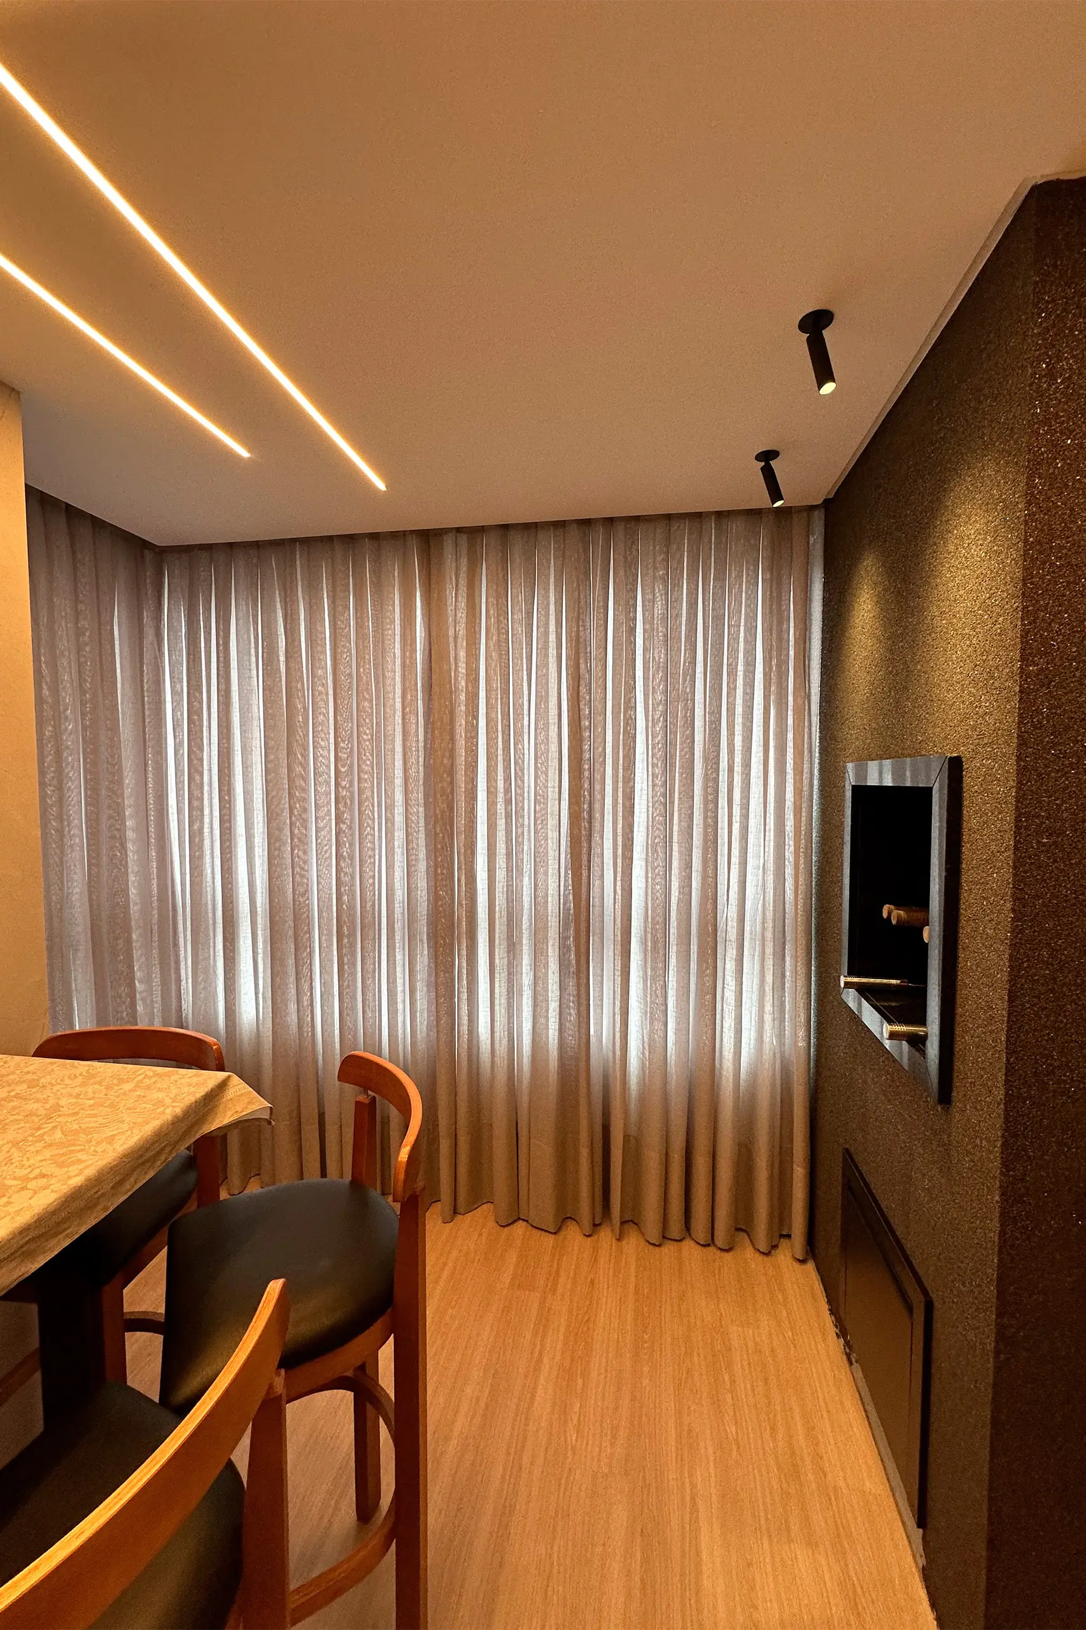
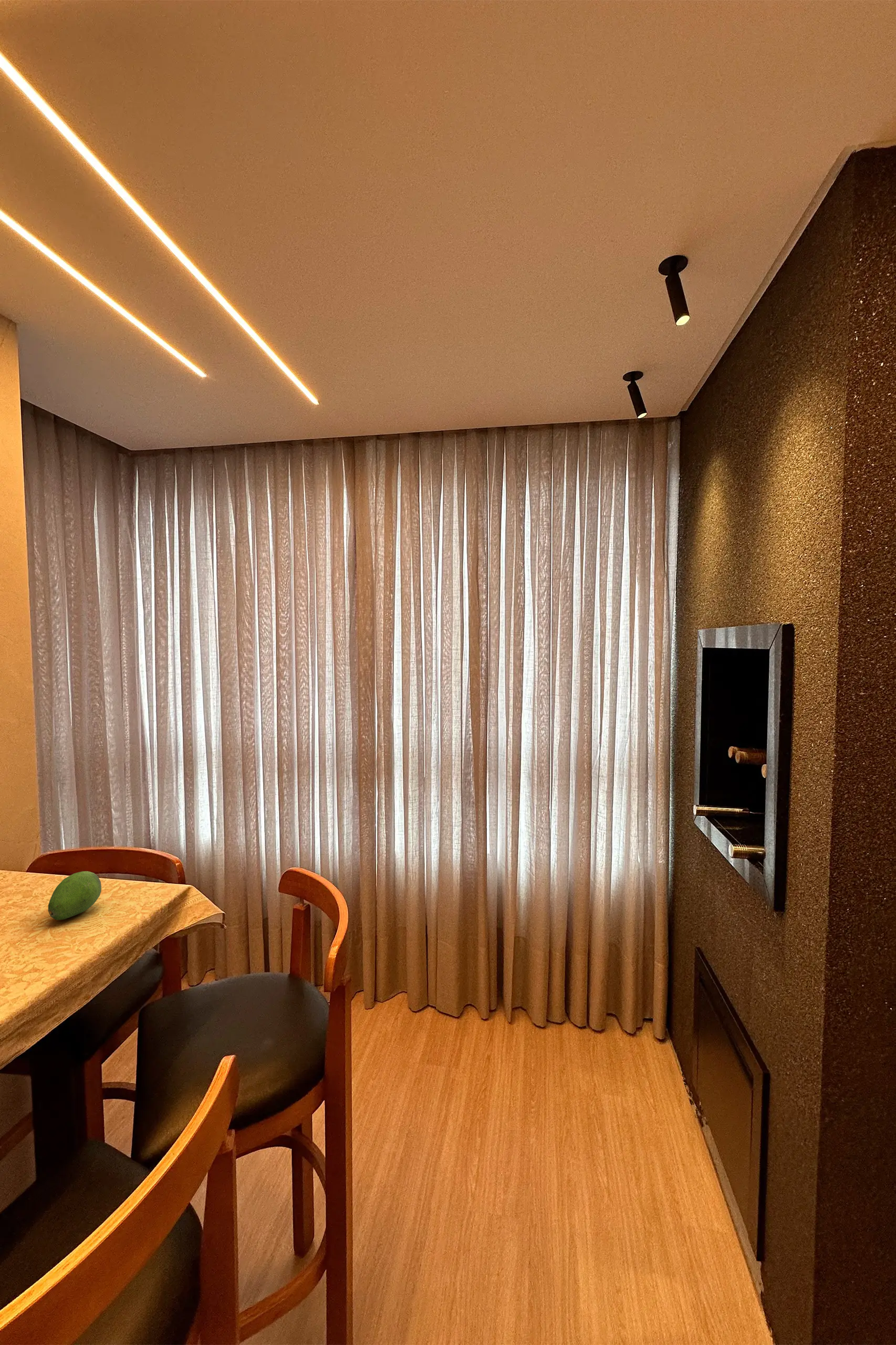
+ fruit [48,871,102,920]
